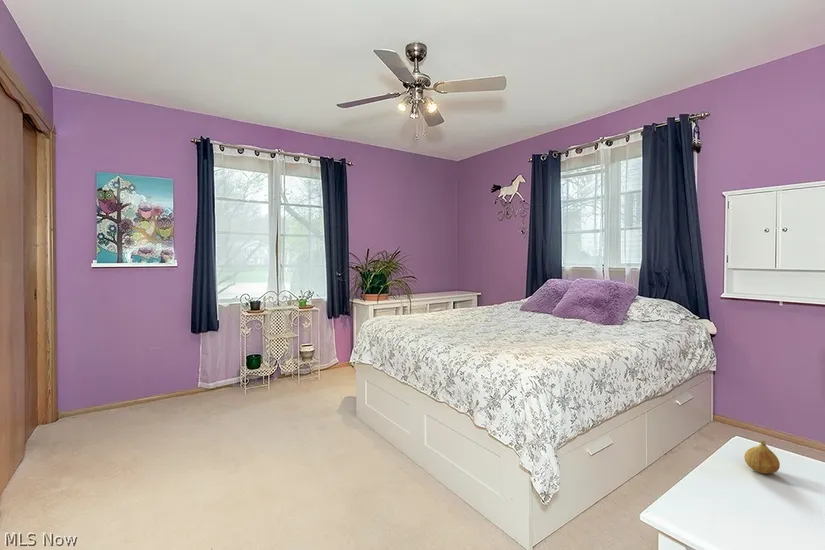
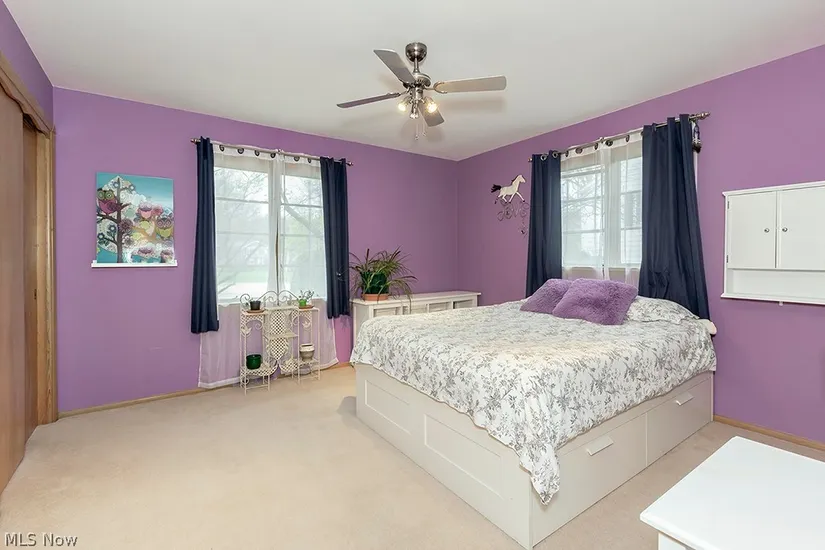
- fruit [743,440,781,475]
